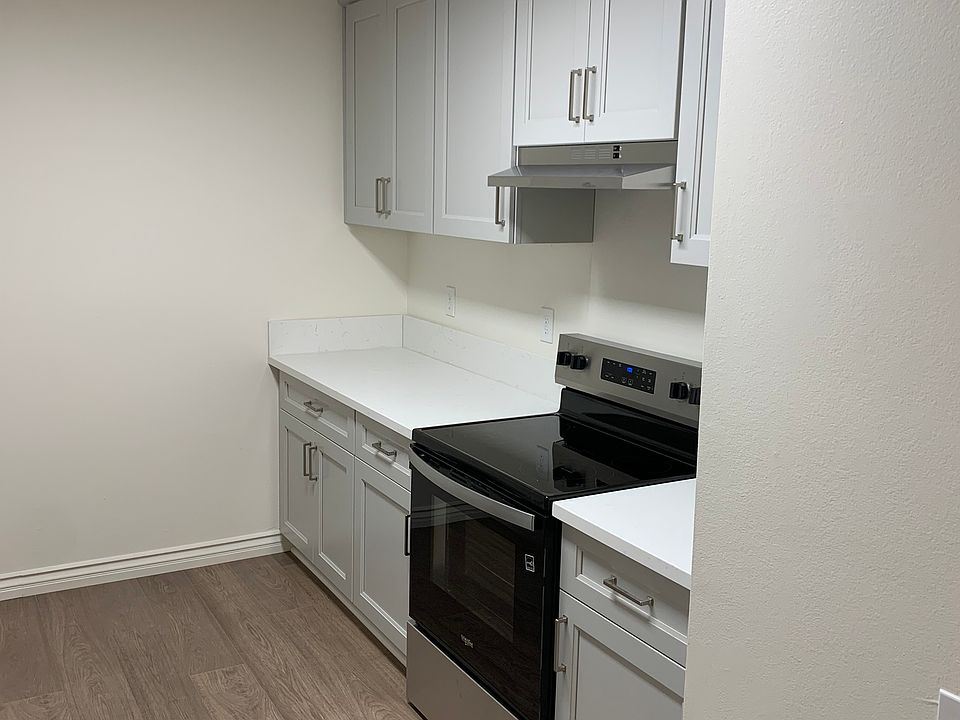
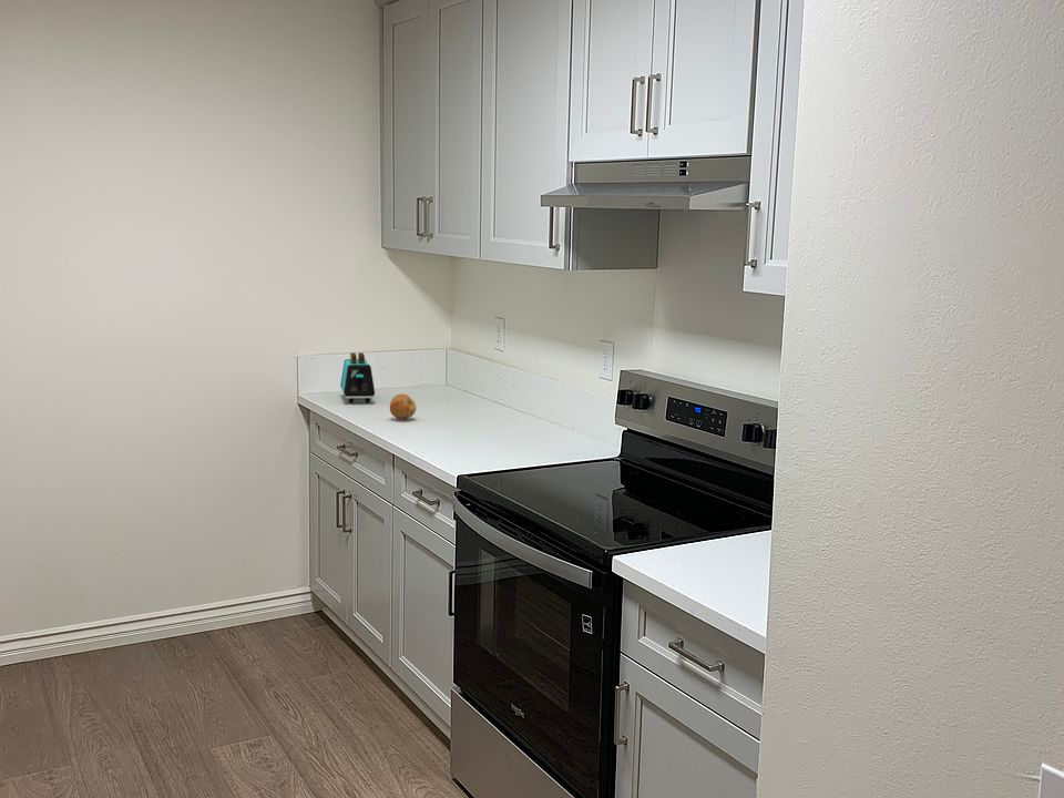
+ fruit [389,392,417,420]
+ toaster [339,351,376,405]
